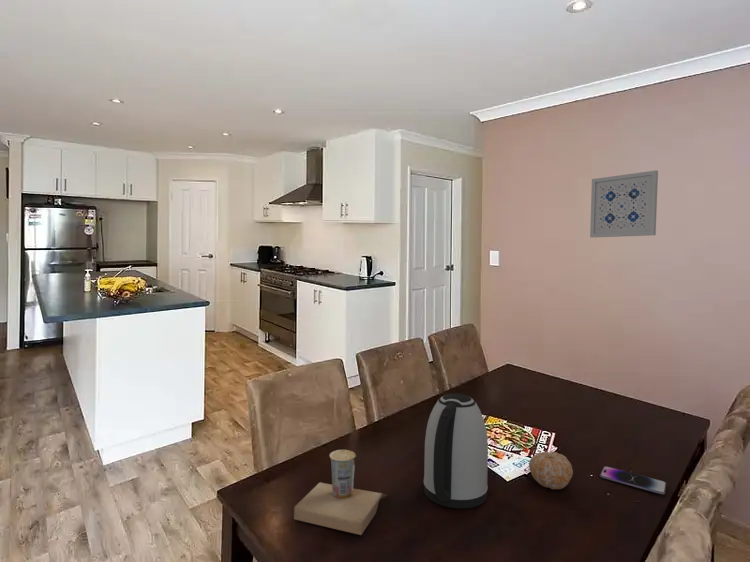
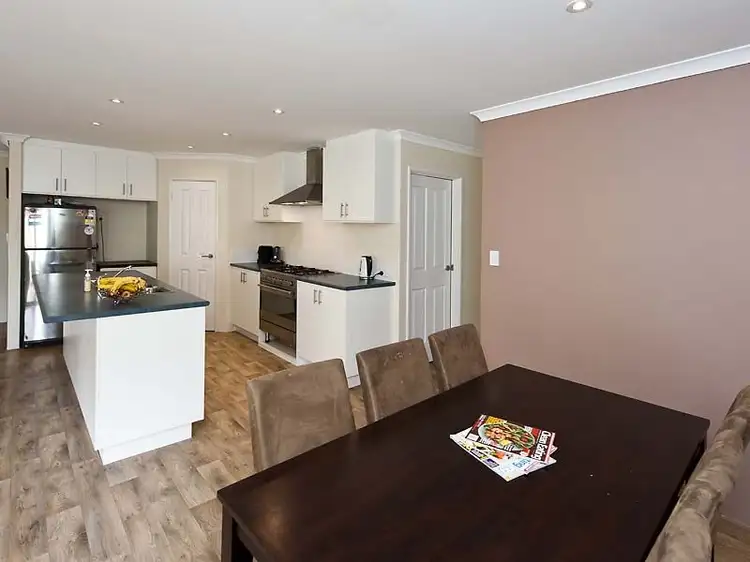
- cup [293,449,388,536]
- fruit [528,451,574,490]
- wall art [589,169,659,238]
- smartphone [599,465,667,495]
- kettle [423,392,489,509]
